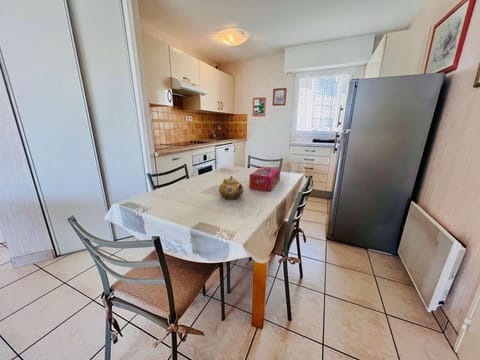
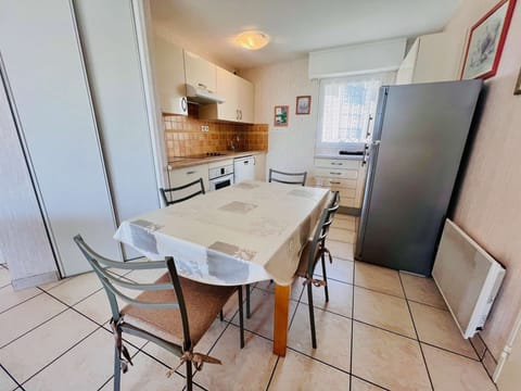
- teapot [218,175,245,201]
- tissue box [248,166,281,192]
